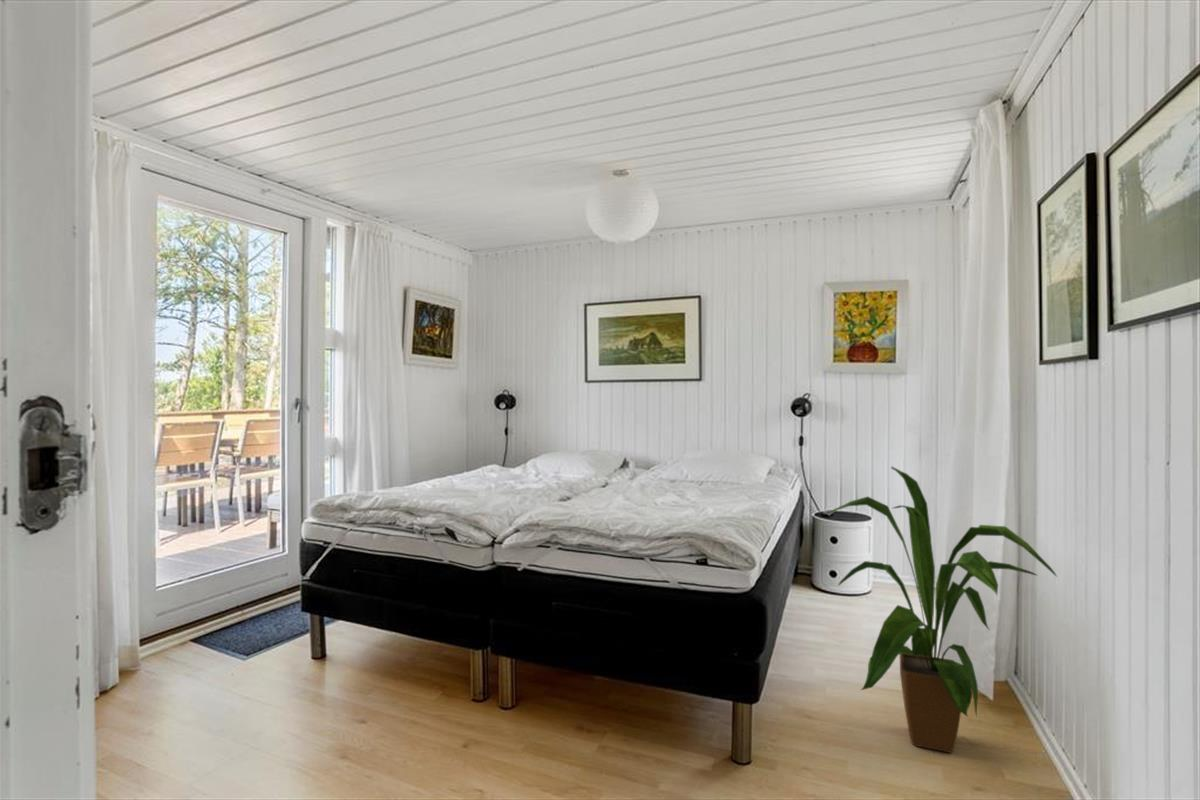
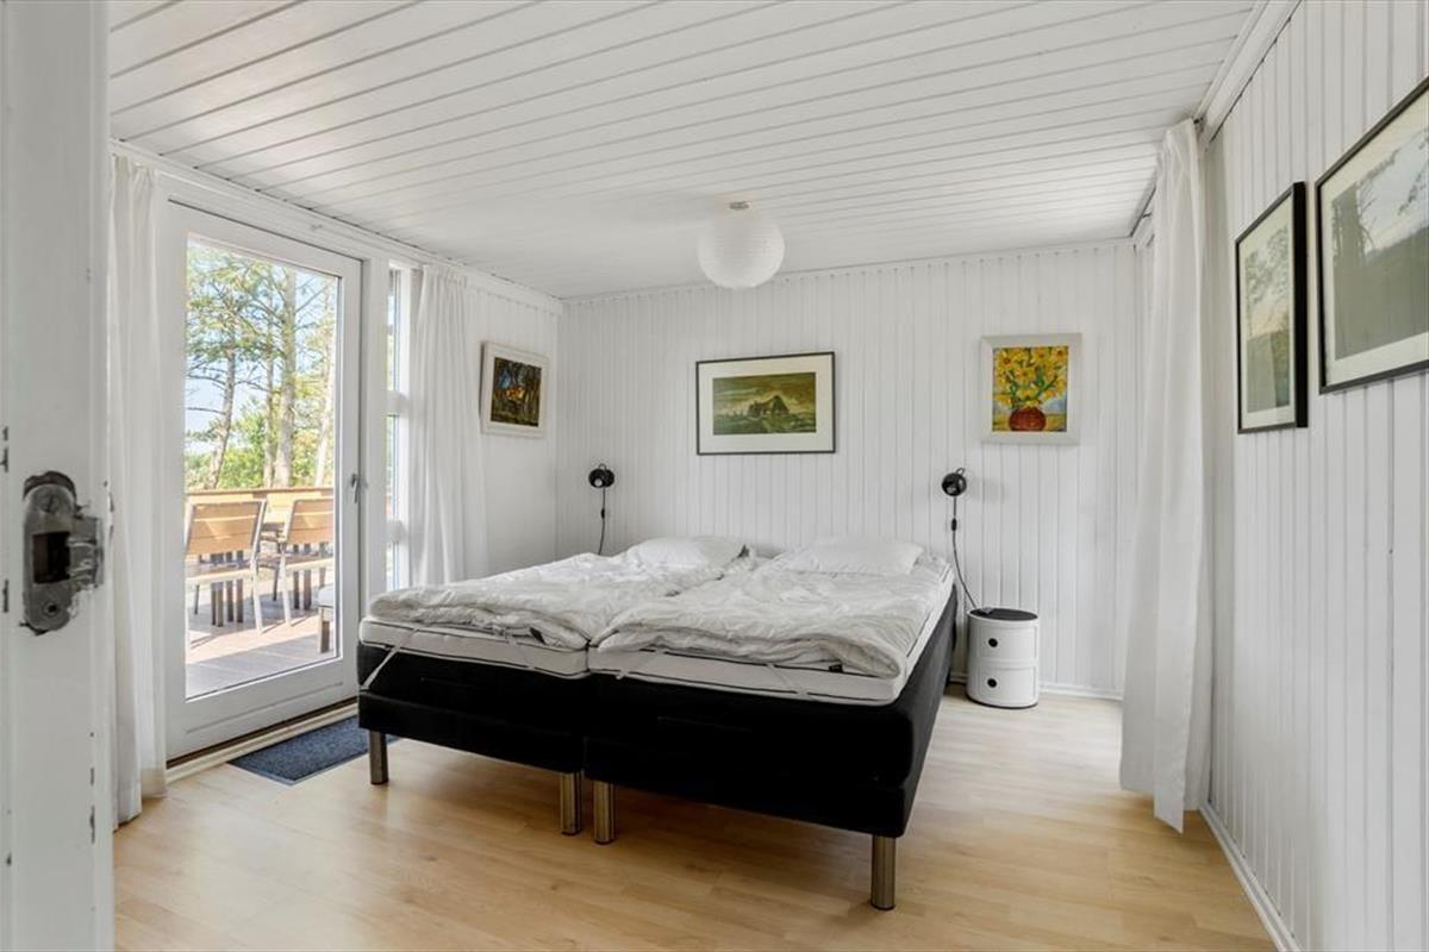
- house plant [825,466,1059,754]
